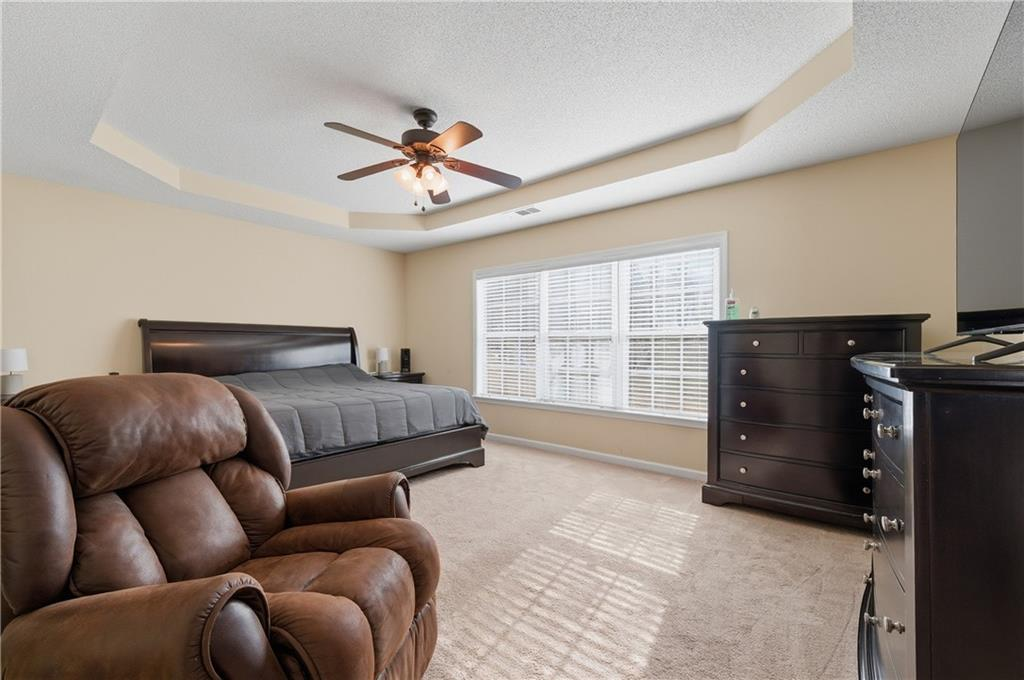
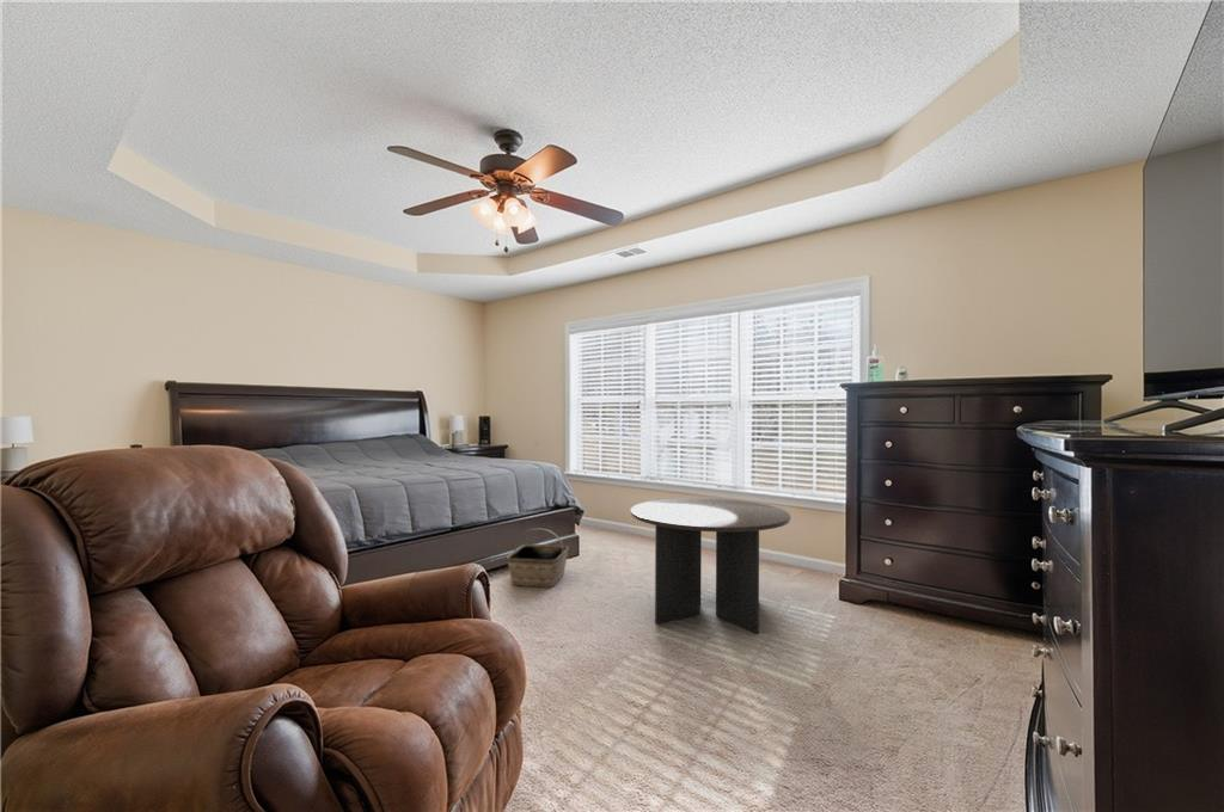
+ coffee table [630,497,792,635]
+ basket [506,528,570,589]
